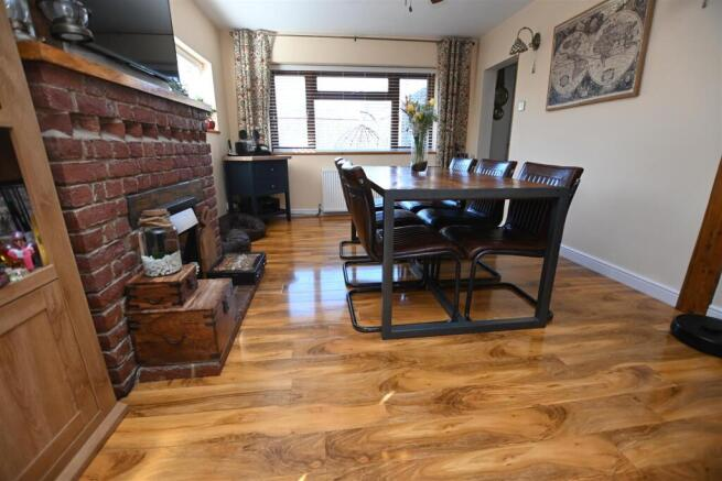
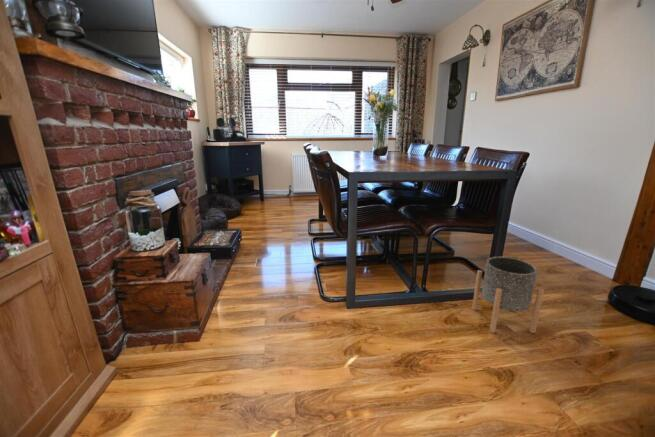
+ planter [471,256,545,334]
